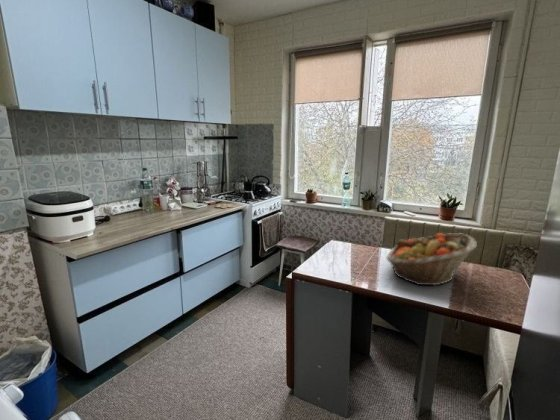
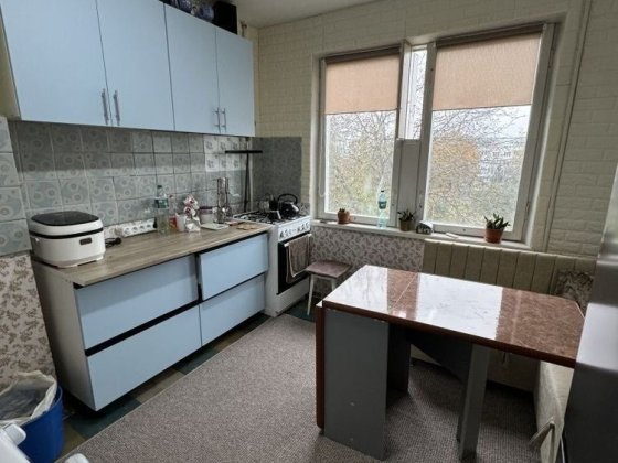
- fruit basket [385,232,478,286]
